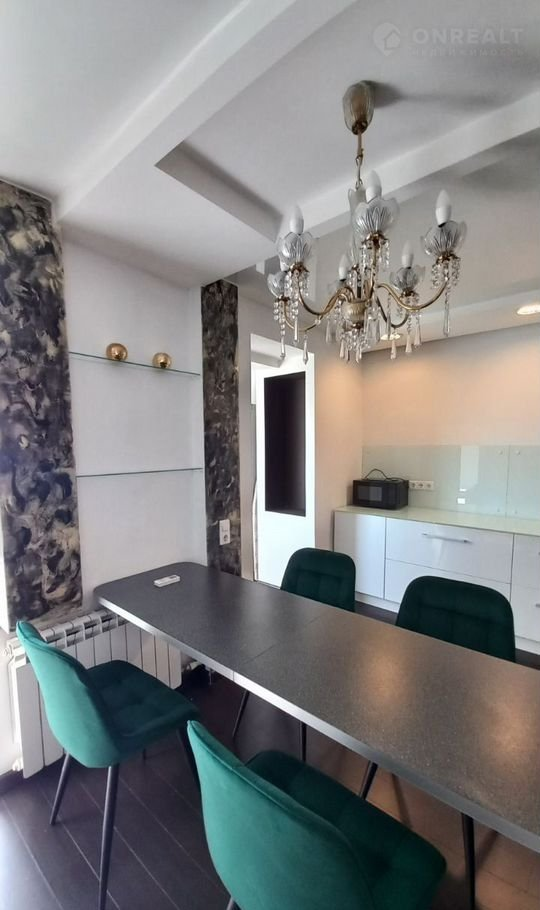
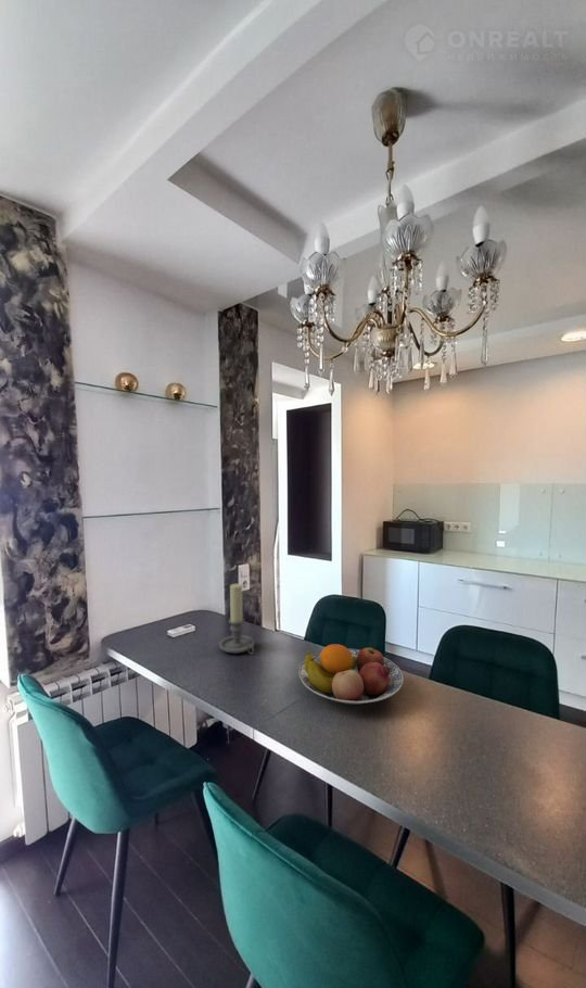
+ fruit bowl [297,643,404,705]
+ candle holder [218,583,256,656]
